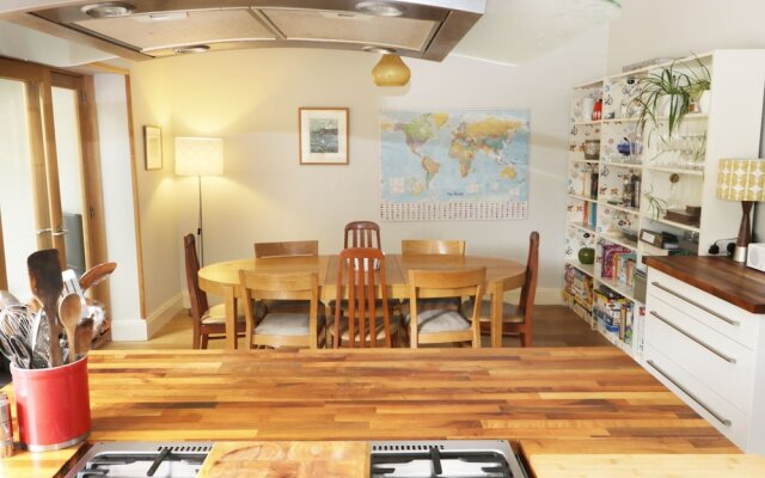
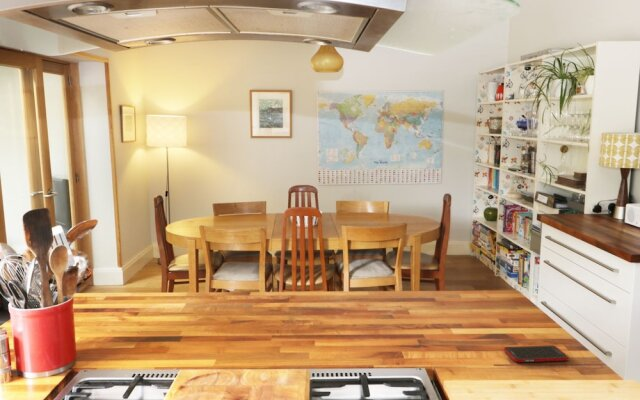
+ cell phone [503,345,570,363]
